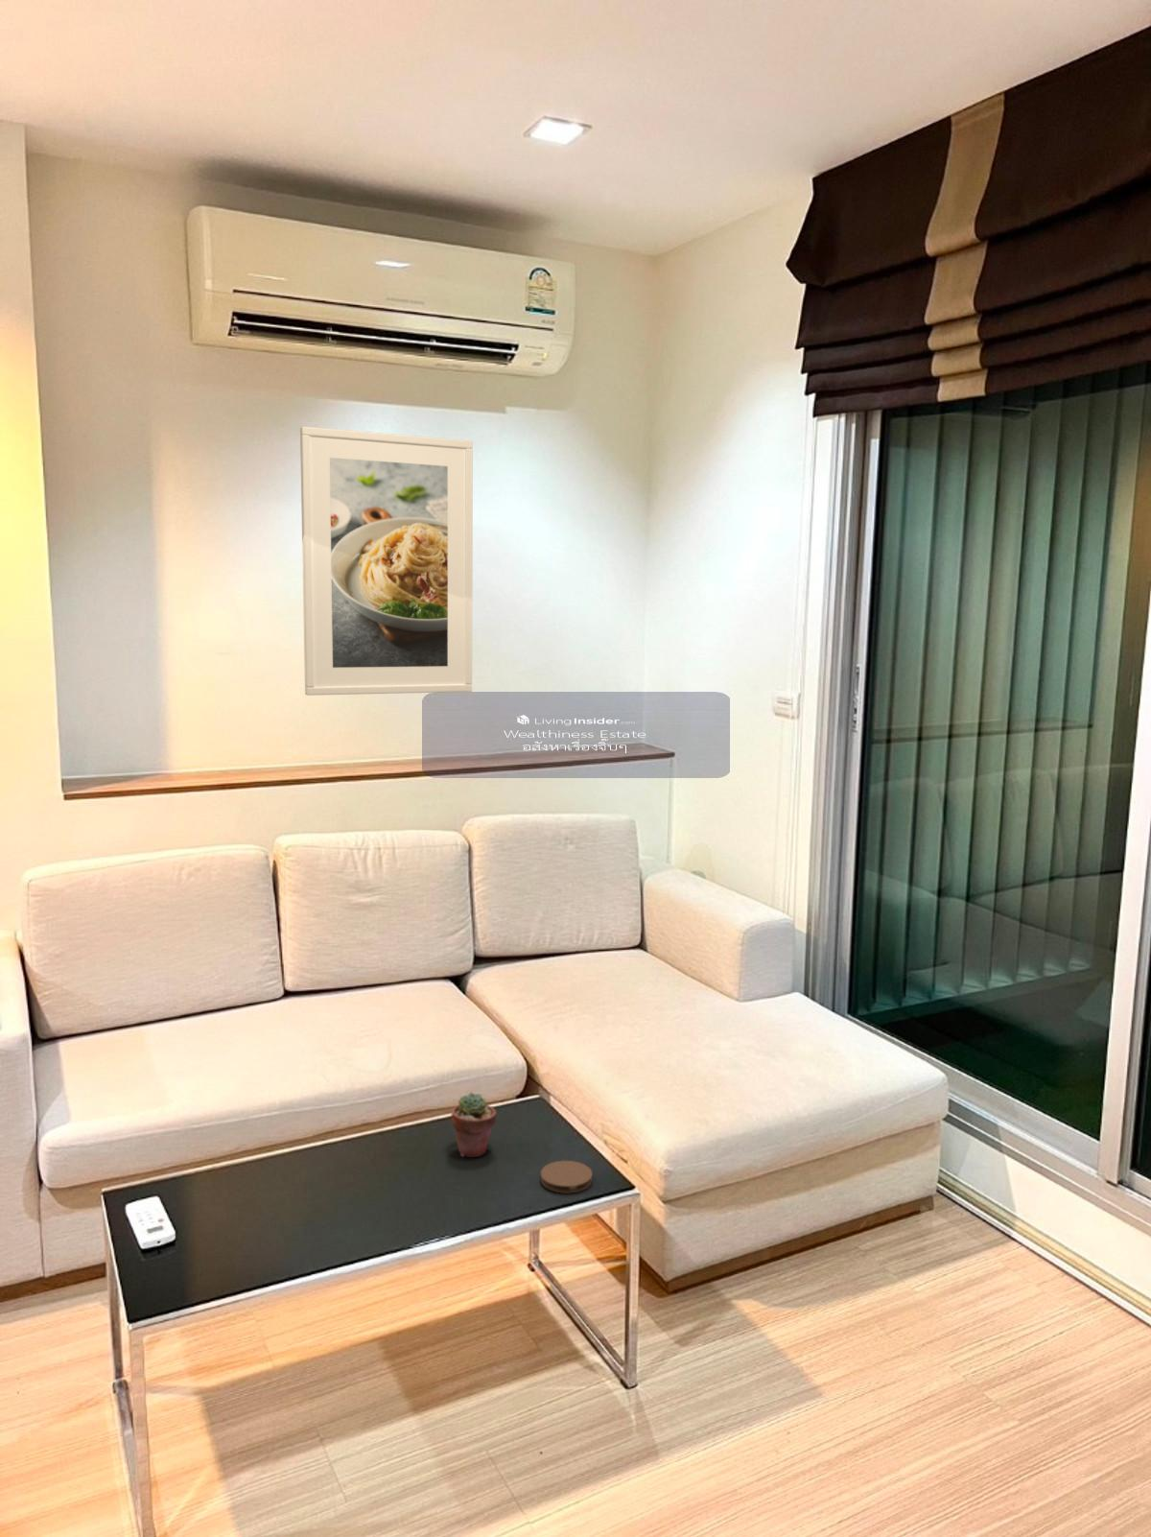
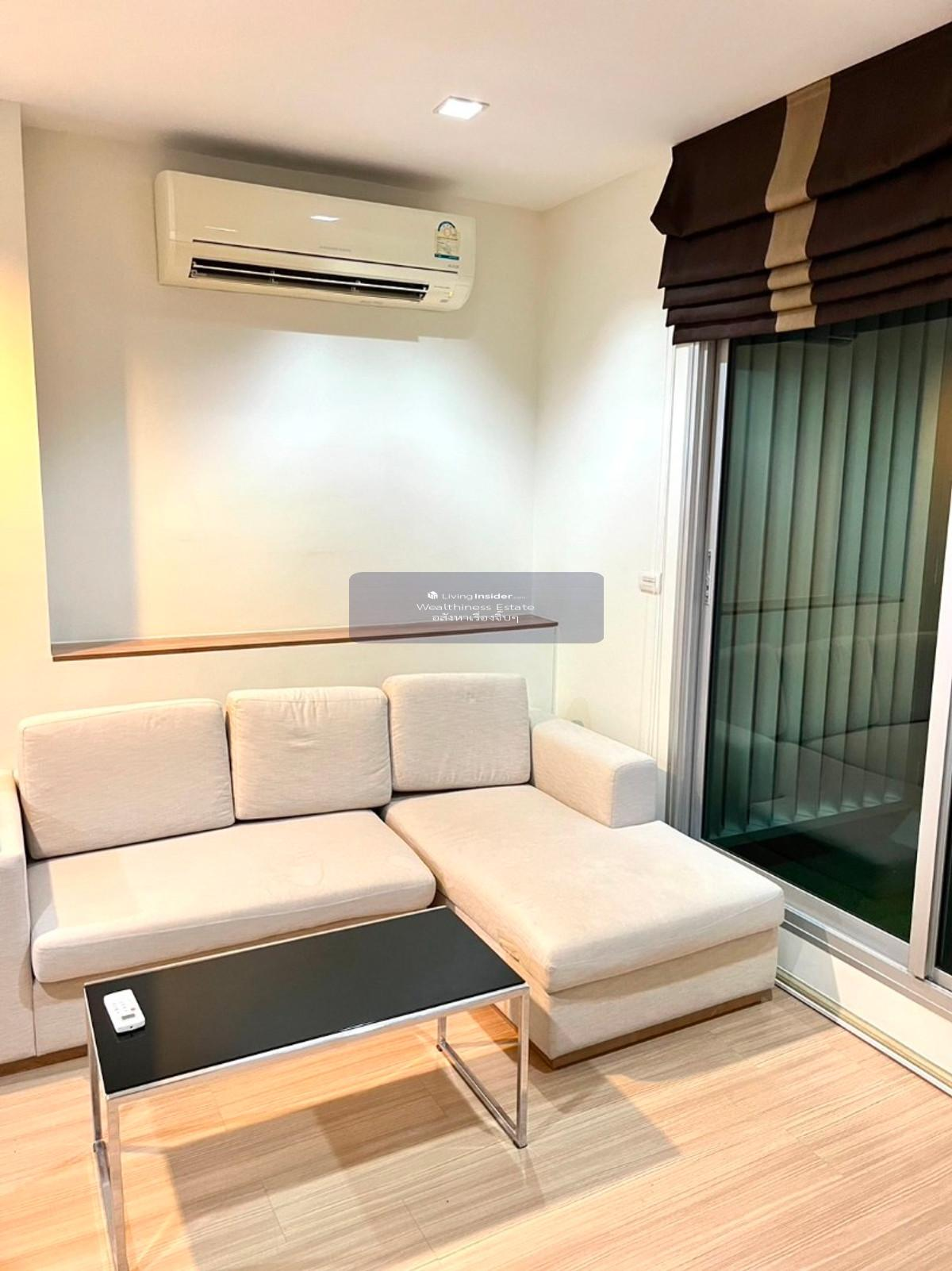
- coaster [540,1160,594,1194]
- potted succulent [451,1091,498,1158]
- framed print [300,426,474,697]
